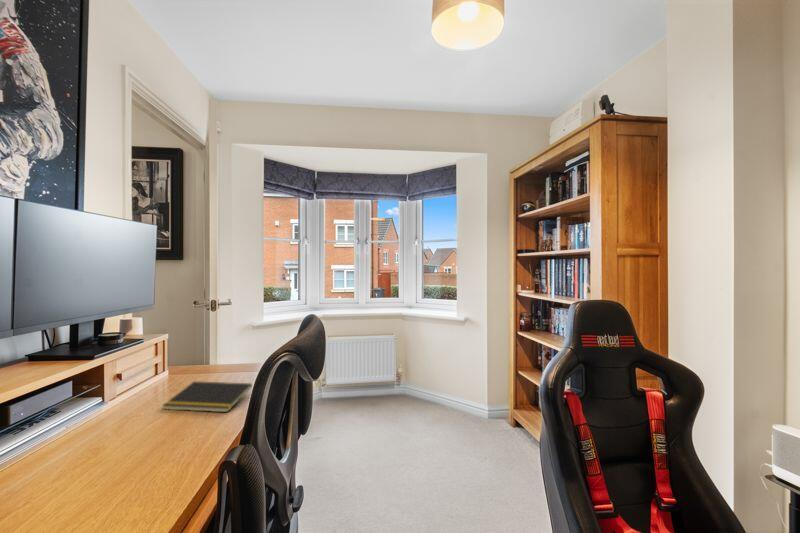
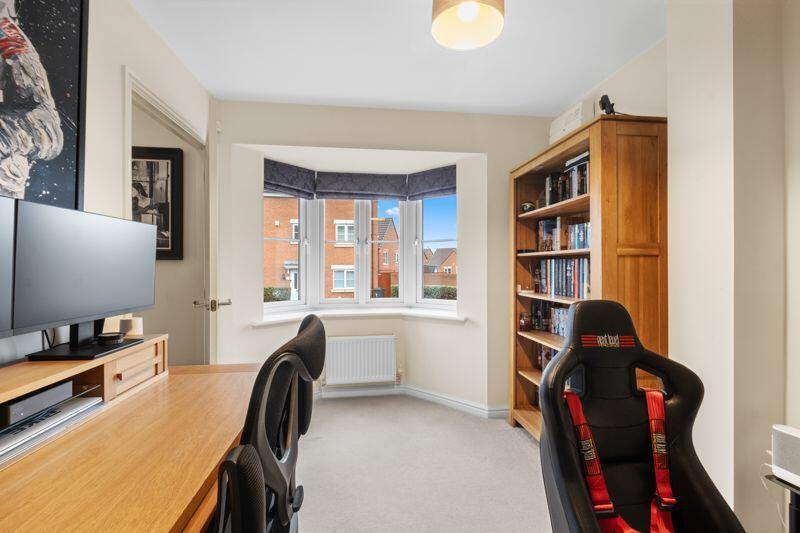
- notepad [161,380,253,413]
